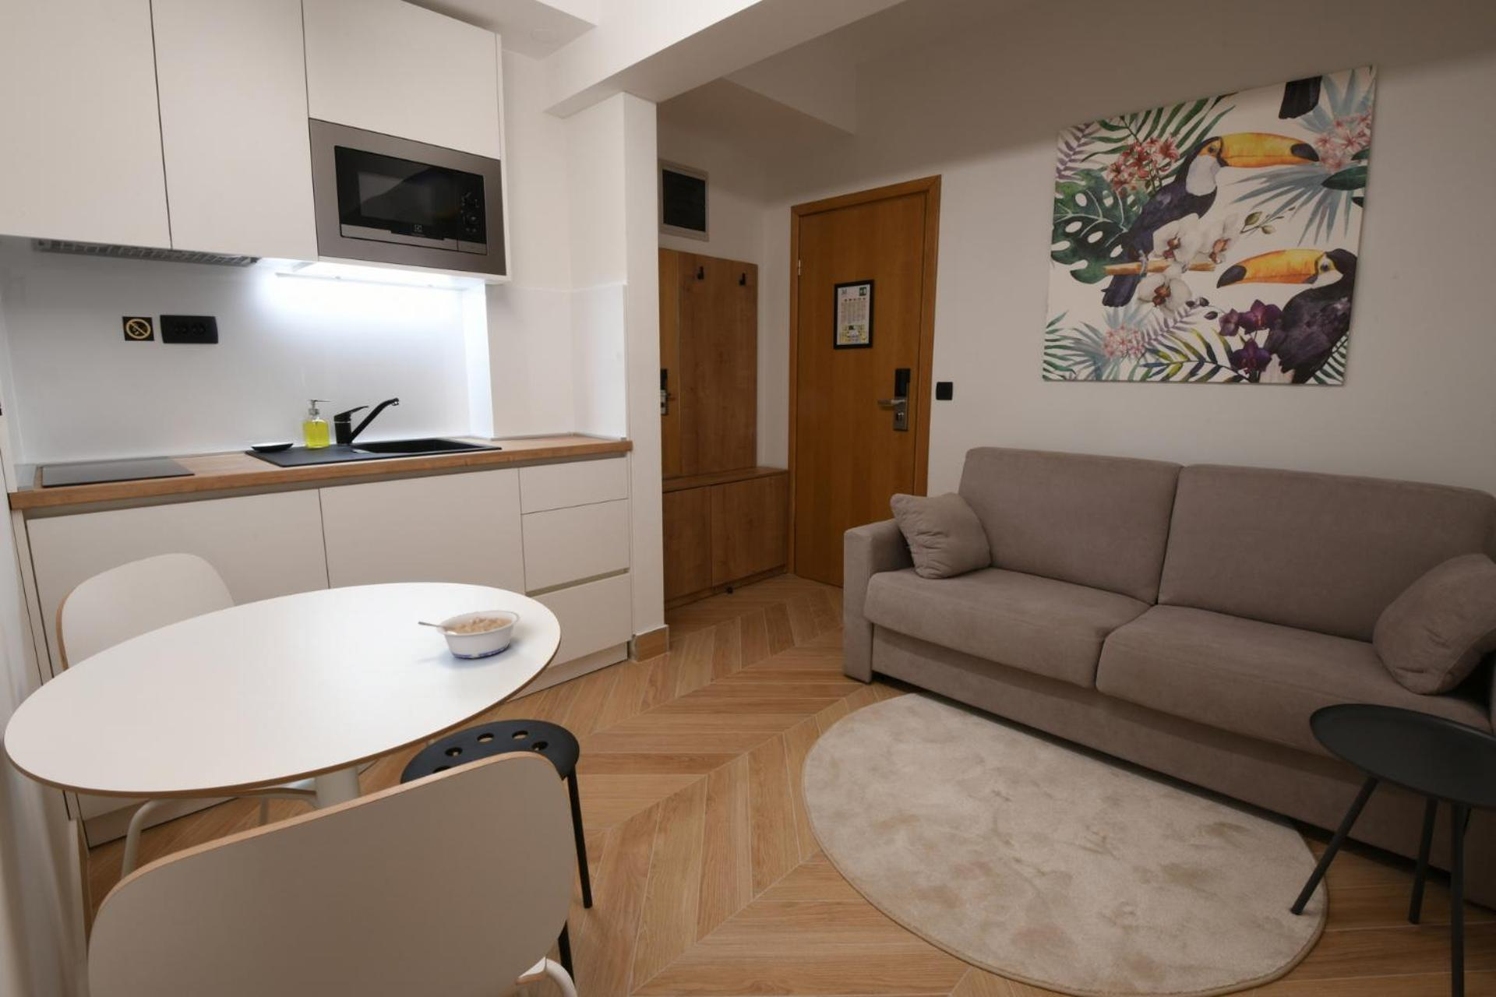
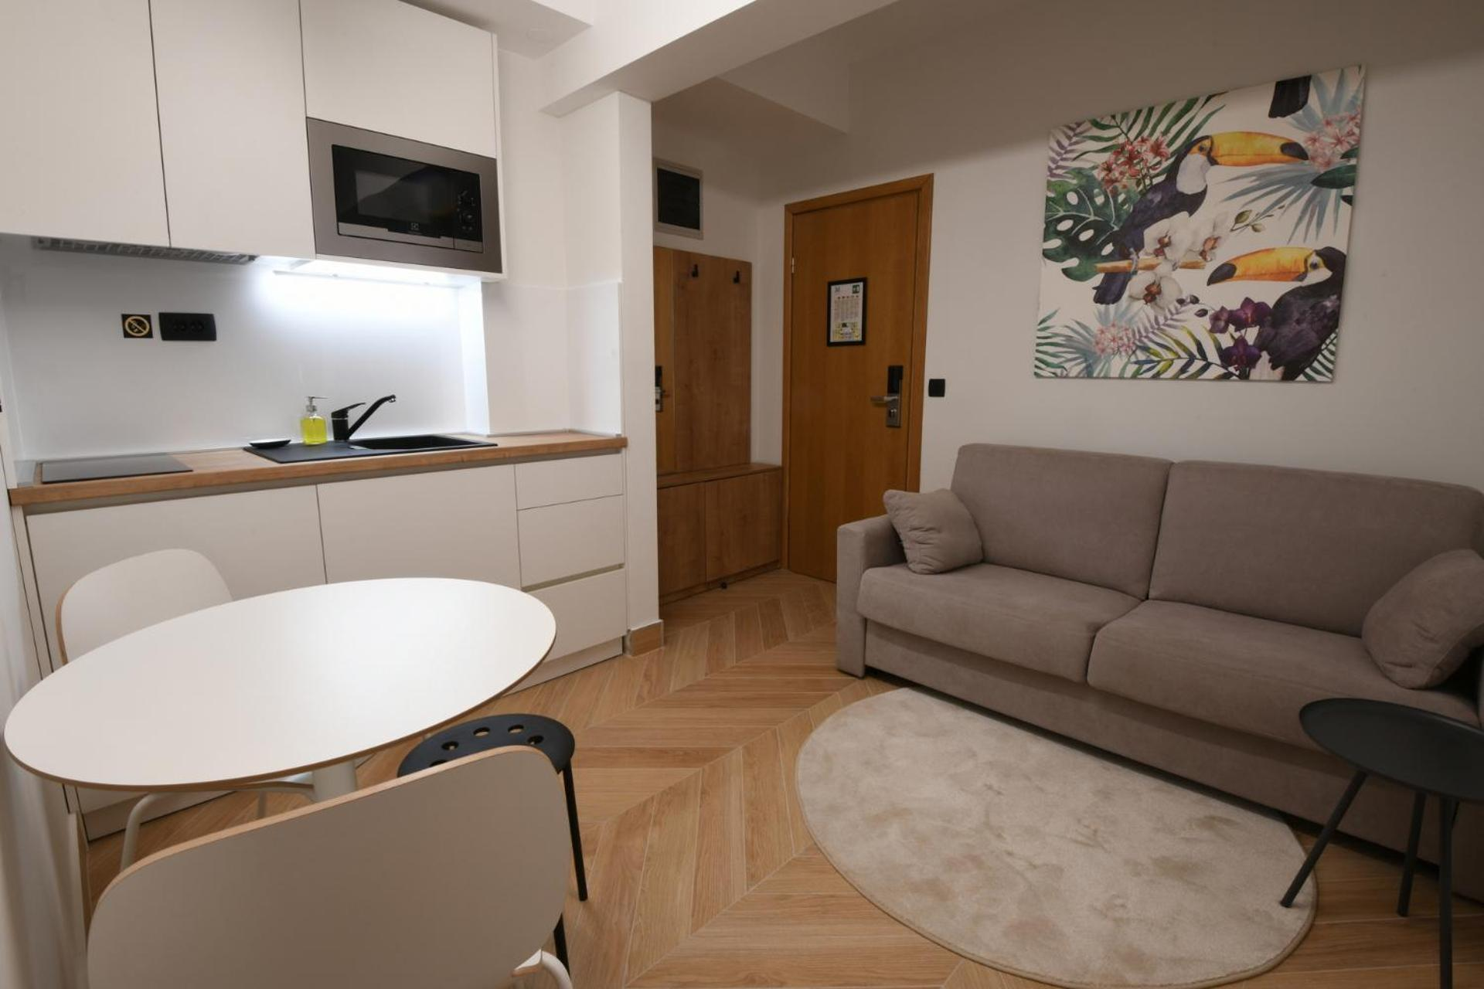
- legume [416,609,521,659]
